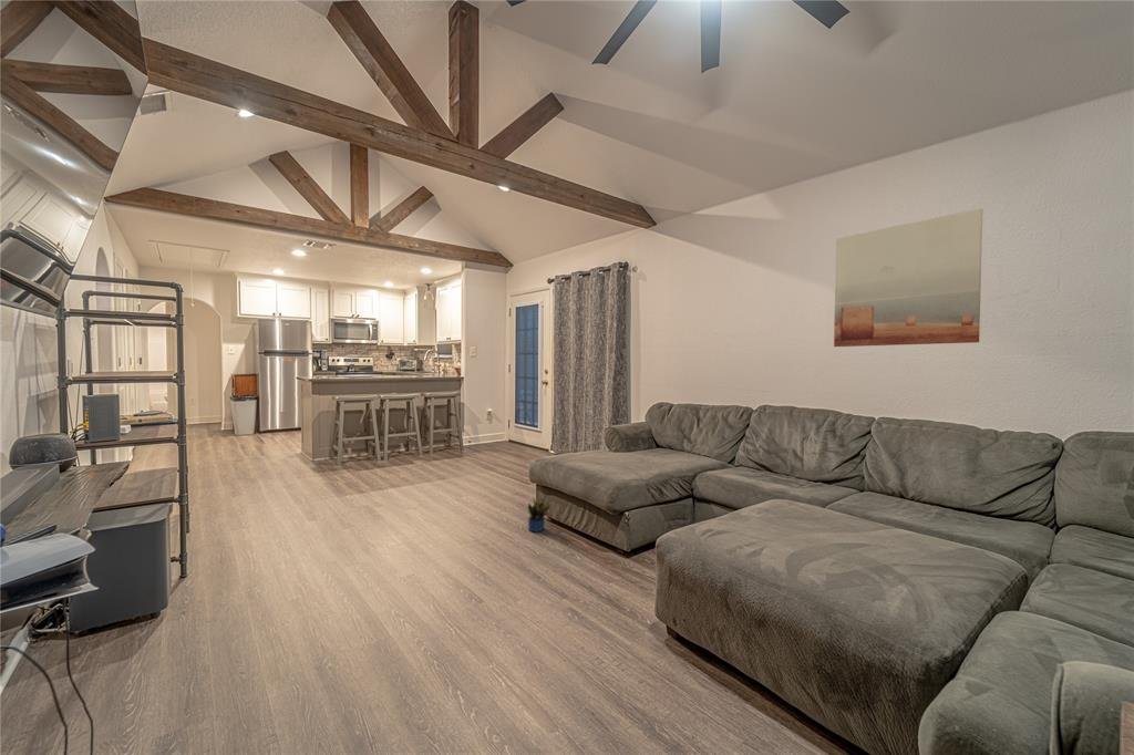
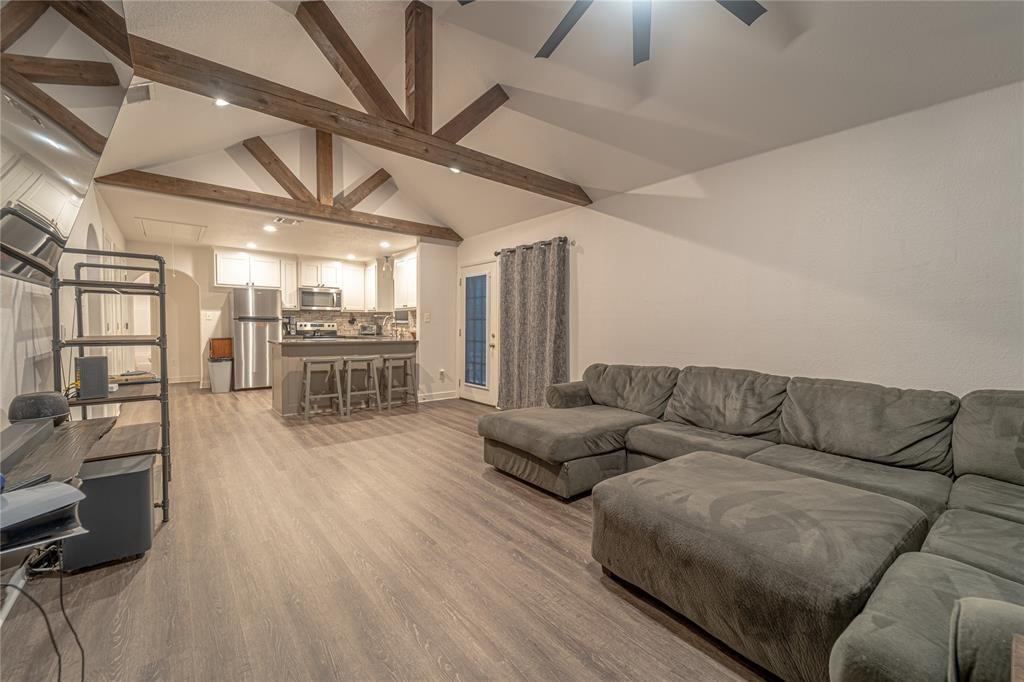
- wall art [833,207,984,348]
- potted plant [526,492,553,534]
